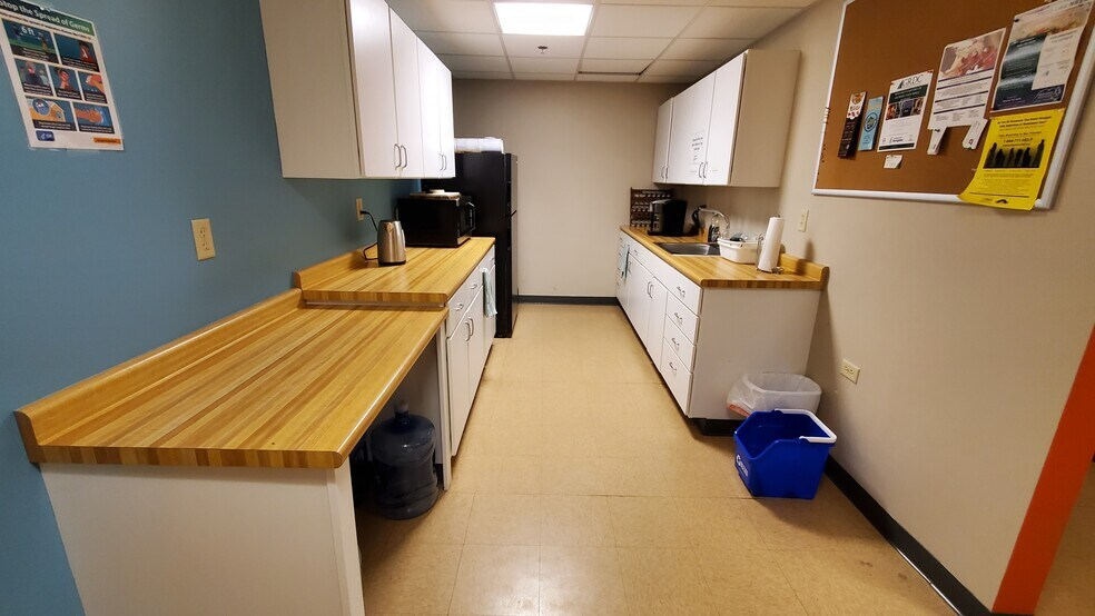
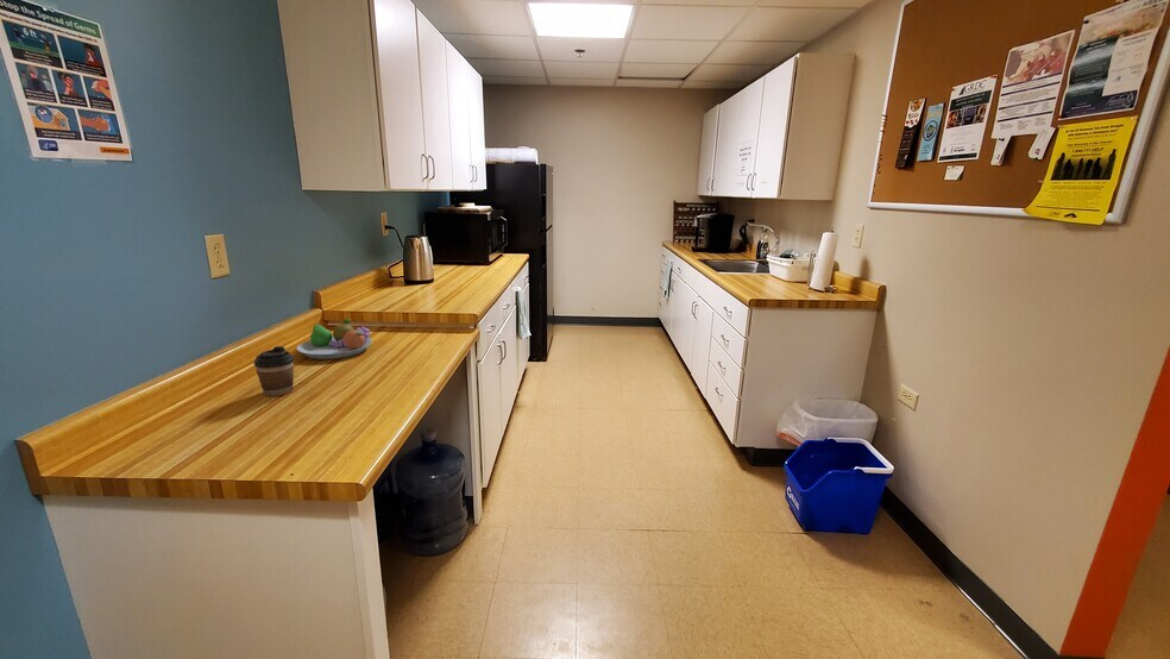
+ coffee cup [252,345,295,397]
+ fruit bowl [296,318,372,360]
